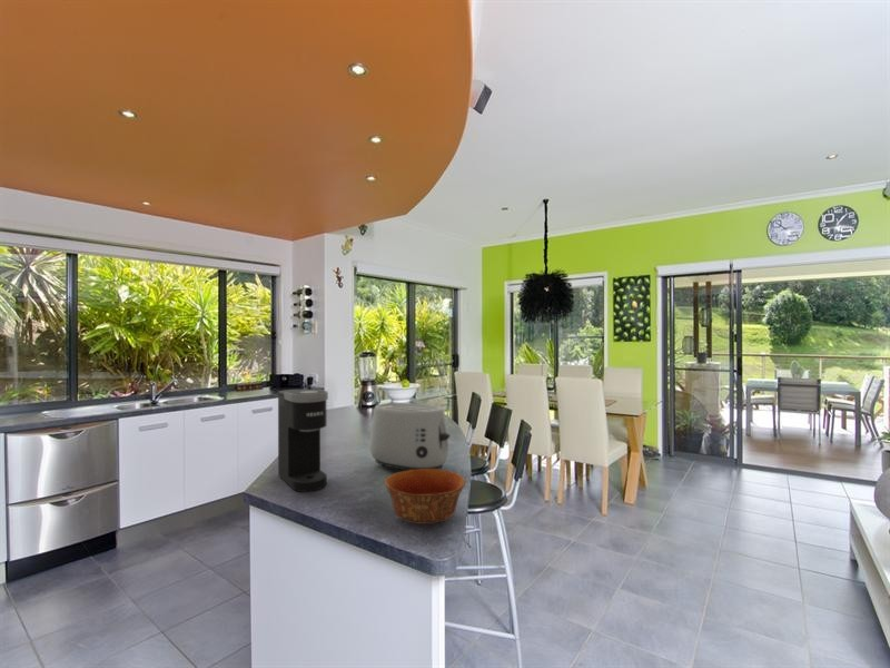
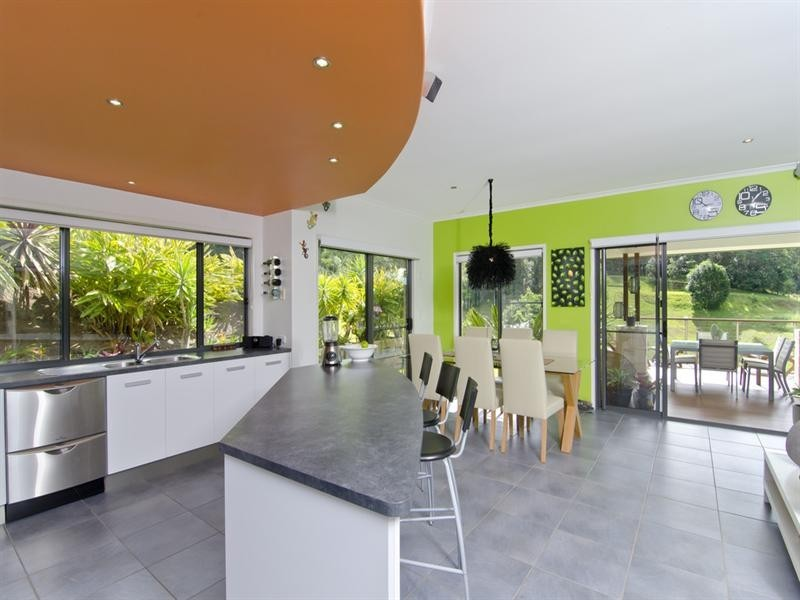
- coffee maker [277,389,329,493]
- toaster [369,402,452,471]
- bowl [384,469,466,525]
